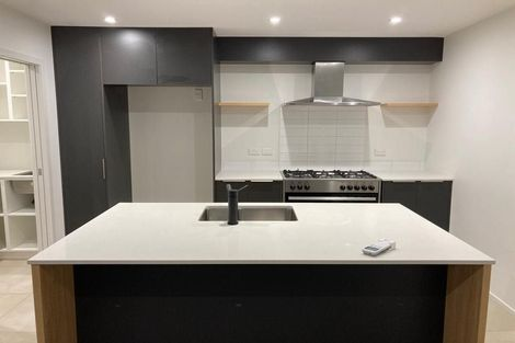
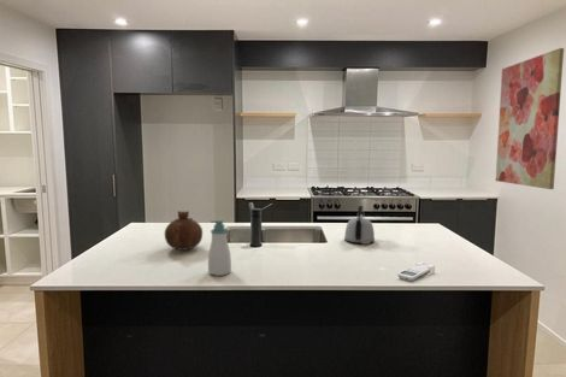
+ wall art [495,47,565,190]
+ kettle [343,205,376,245]
+ soap bottle [207,219,232,277]
+ teapot [164,210,204,252]
